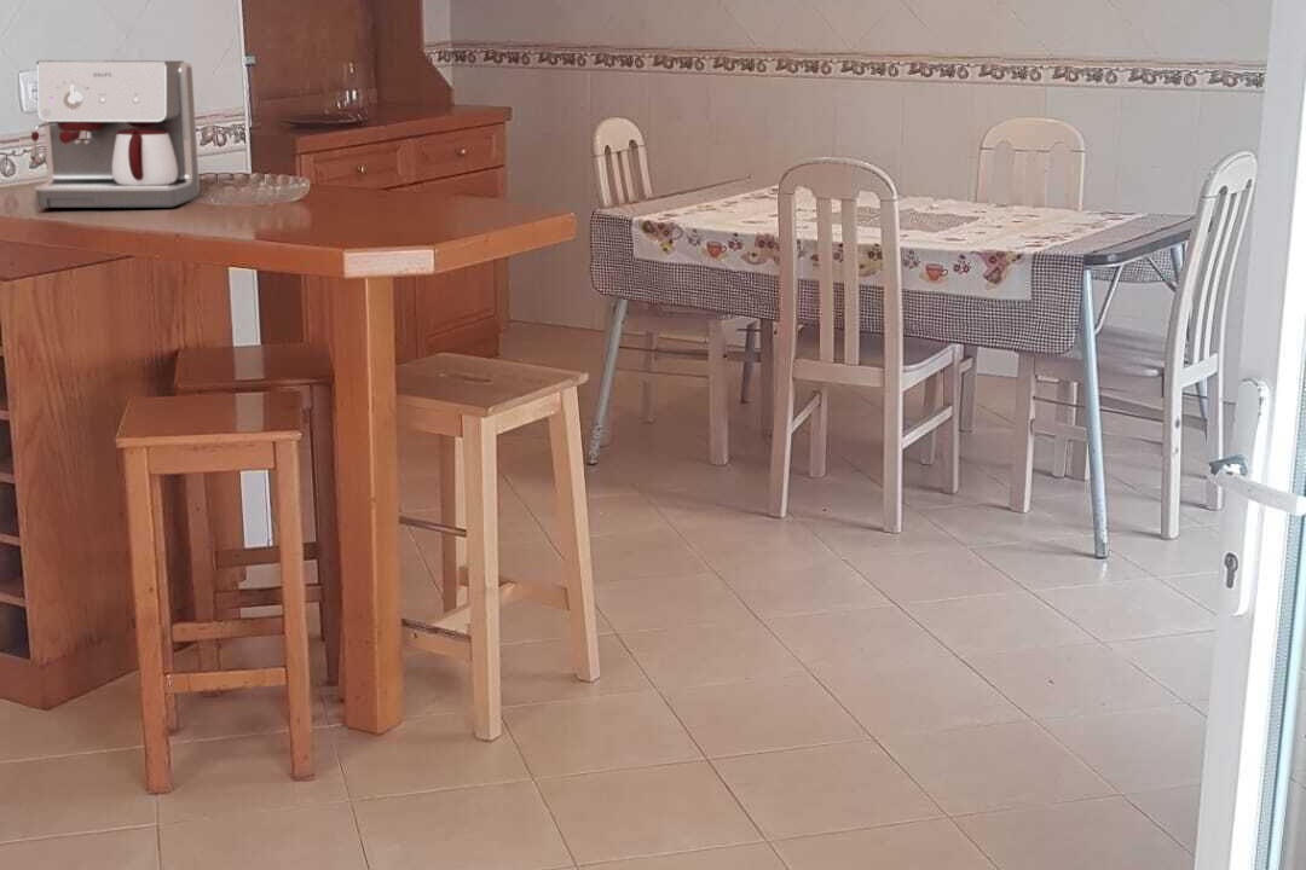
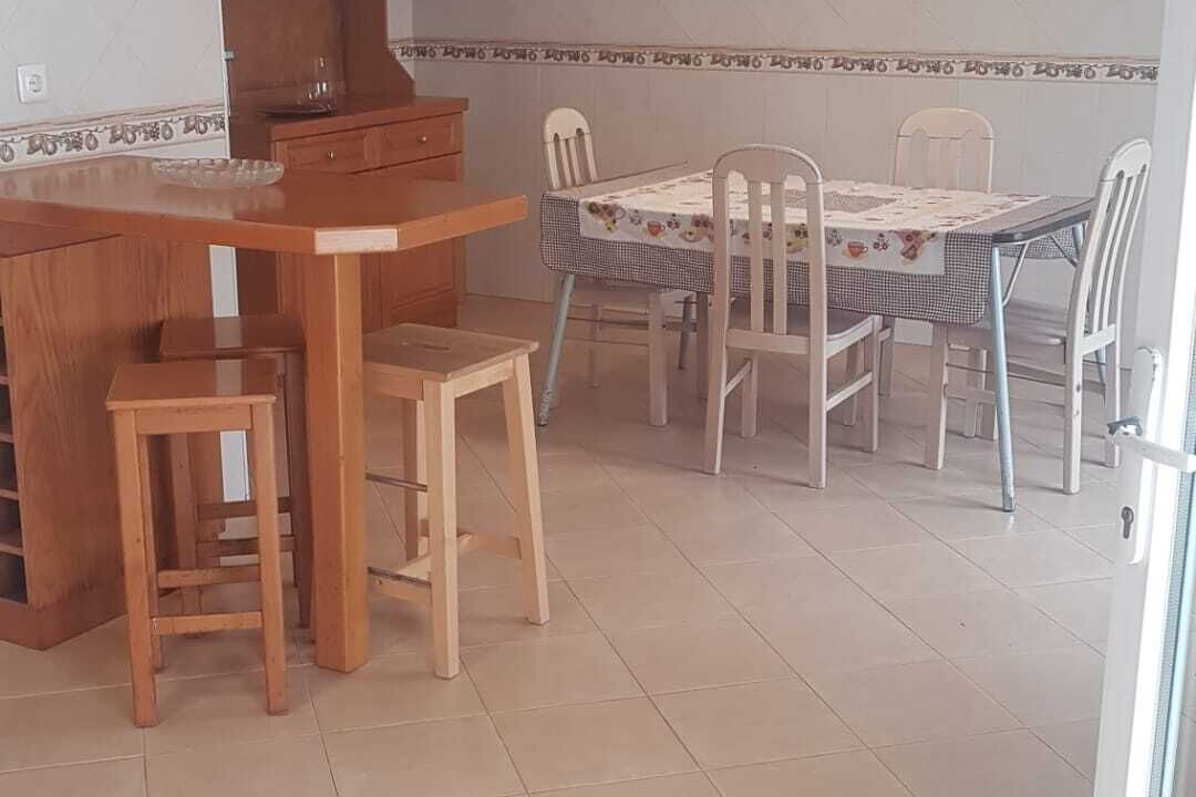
- coffee maker [30,59,201,209]
